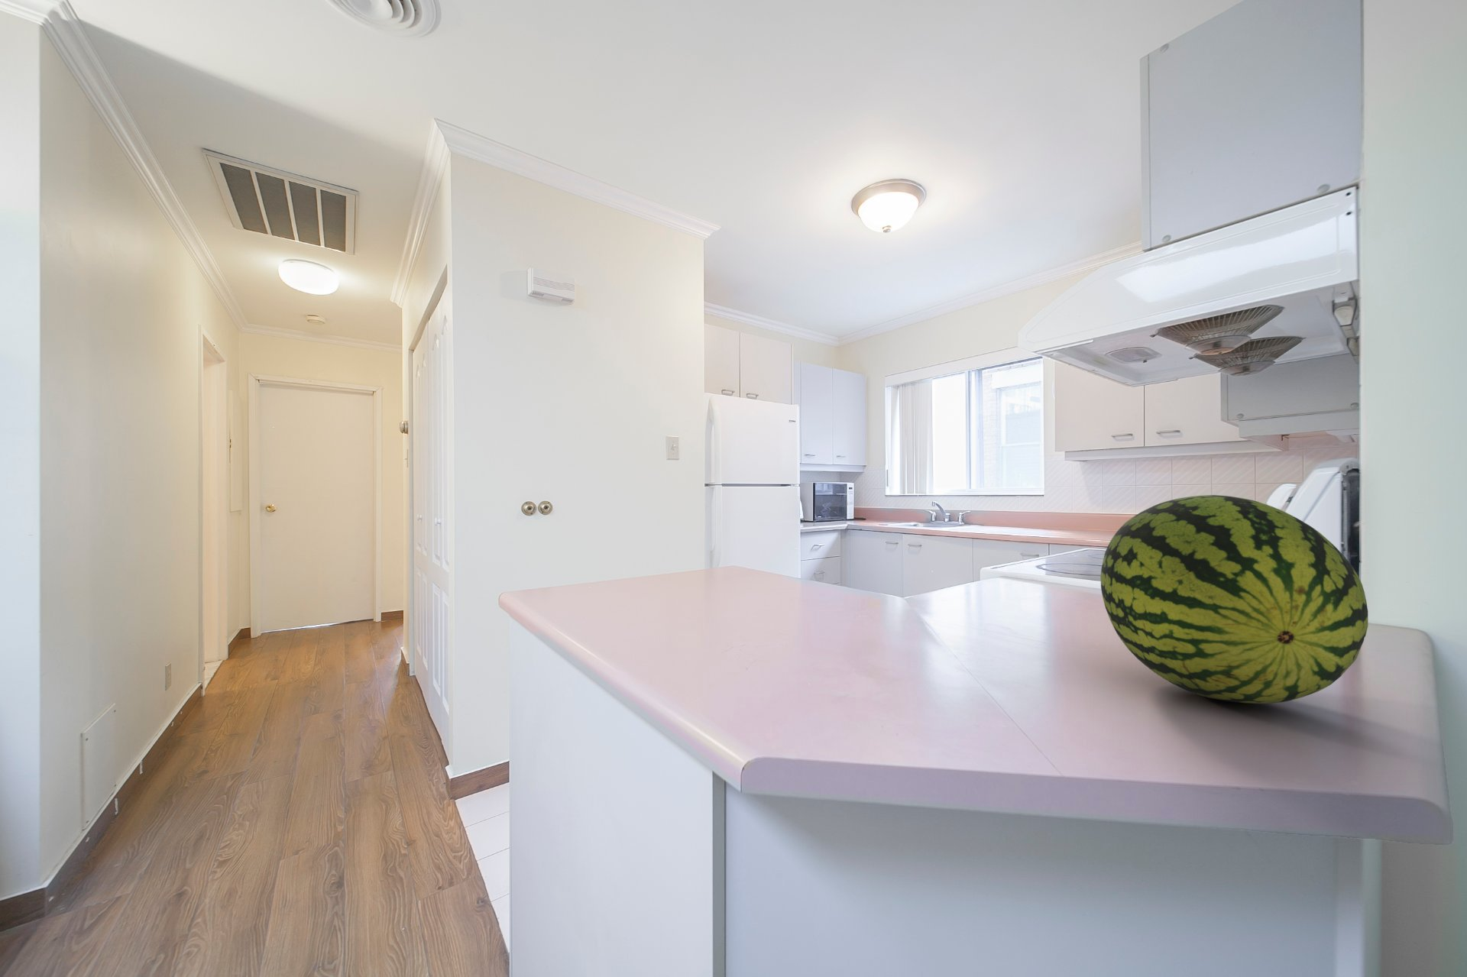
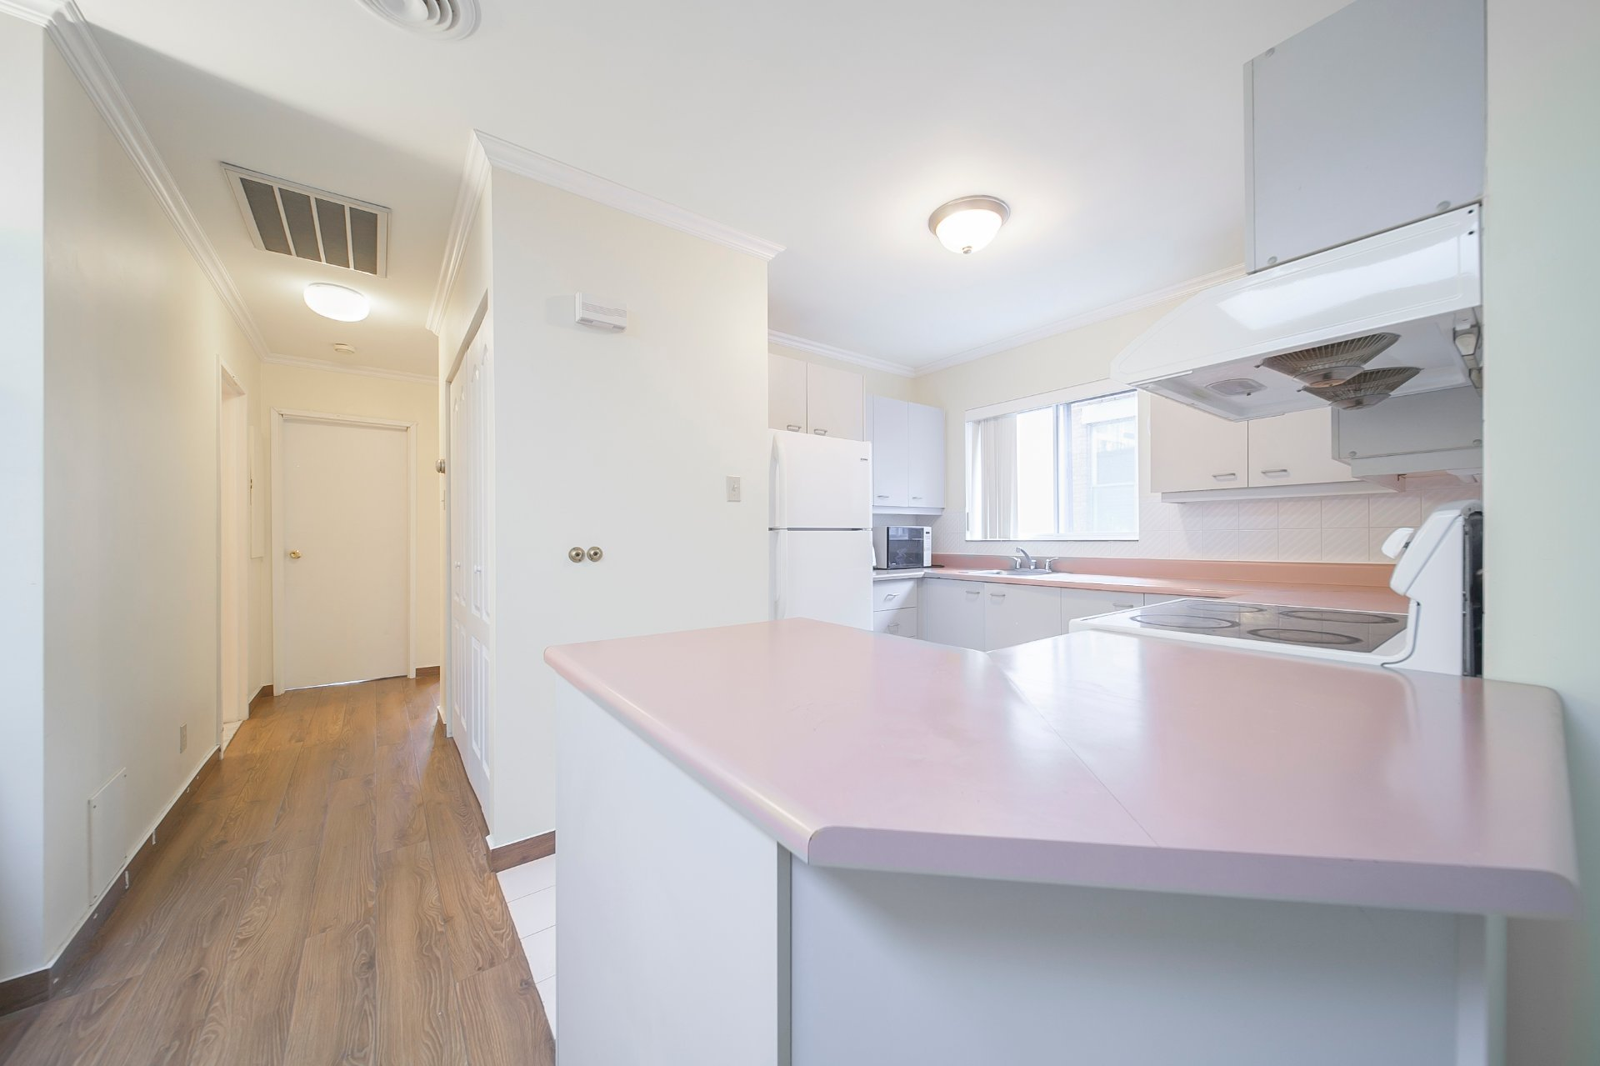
- fruit [1099,494,1369,704]
